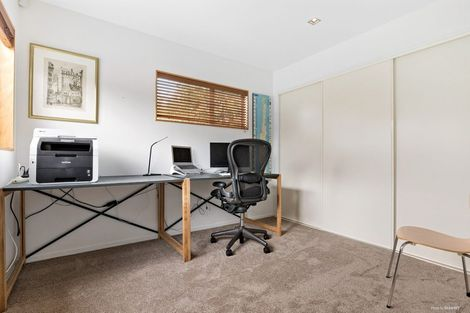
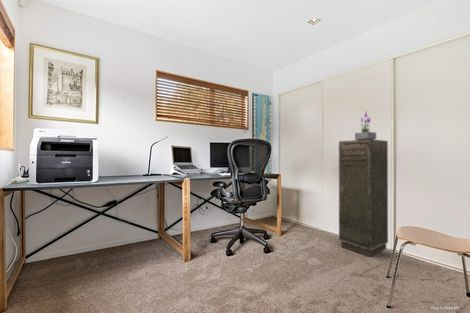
+ storage cabinet [338,139,389,258]
+ potted plant [354,110,377,140]
